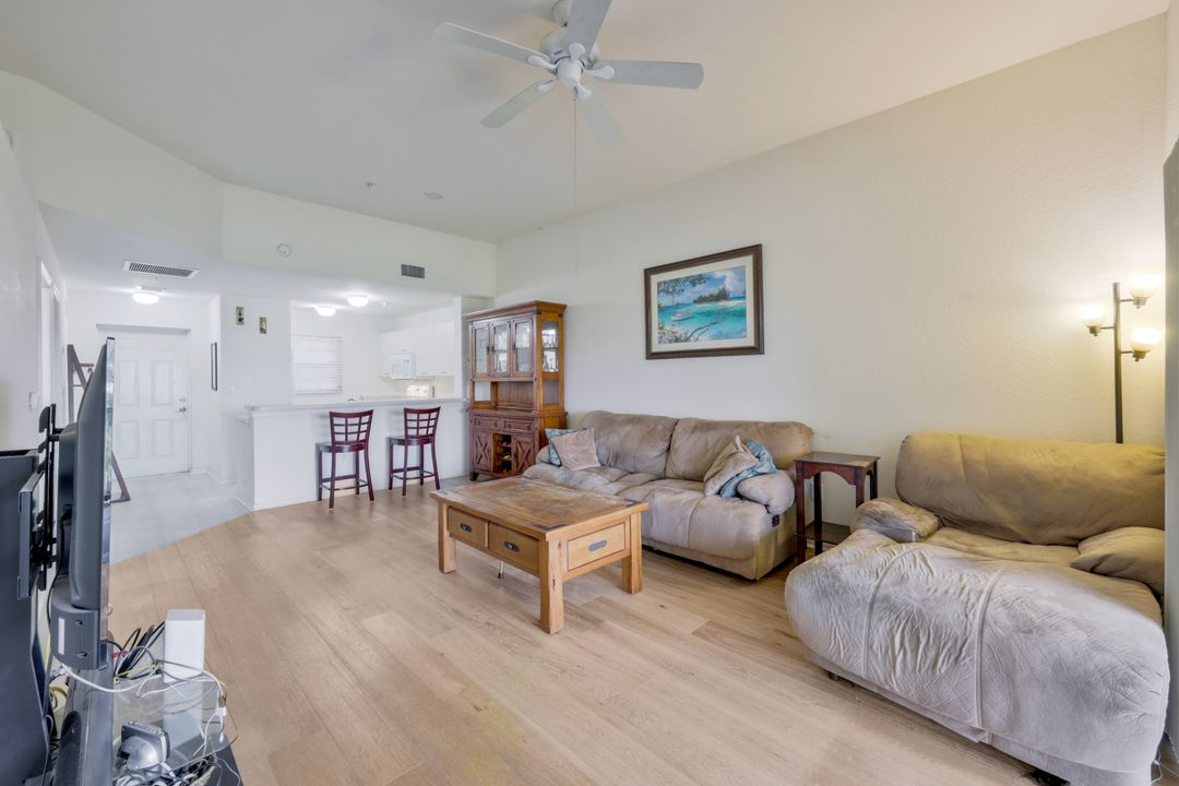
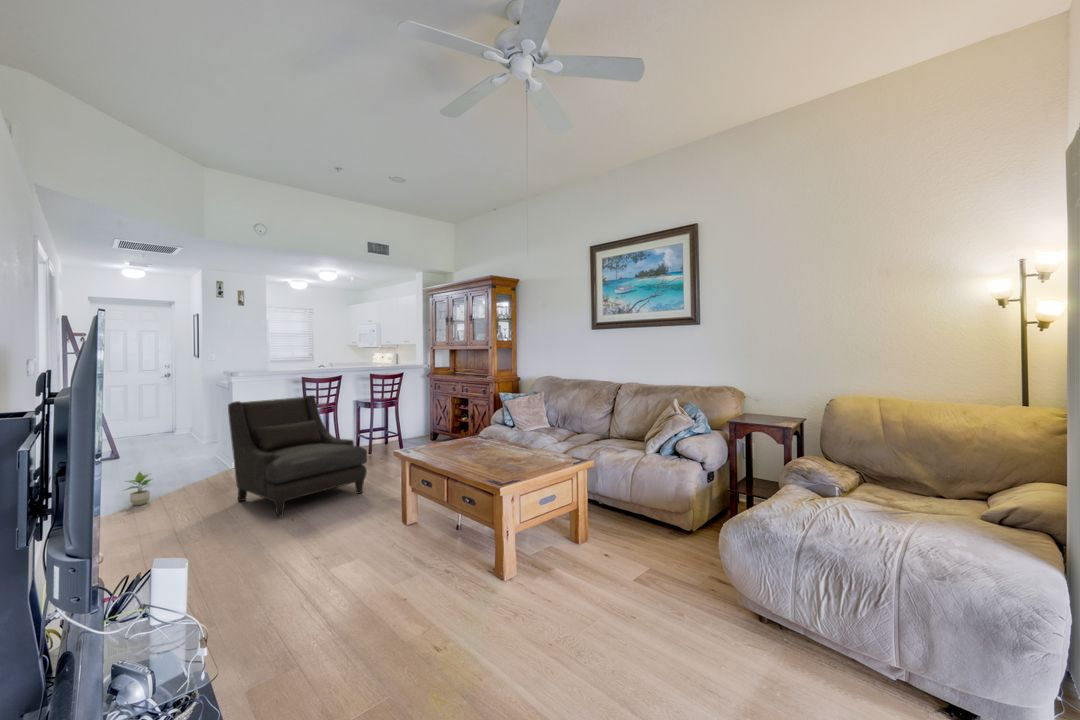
+ armchair [227,394,368,518]
+ potted plant [122,470,153,506]
